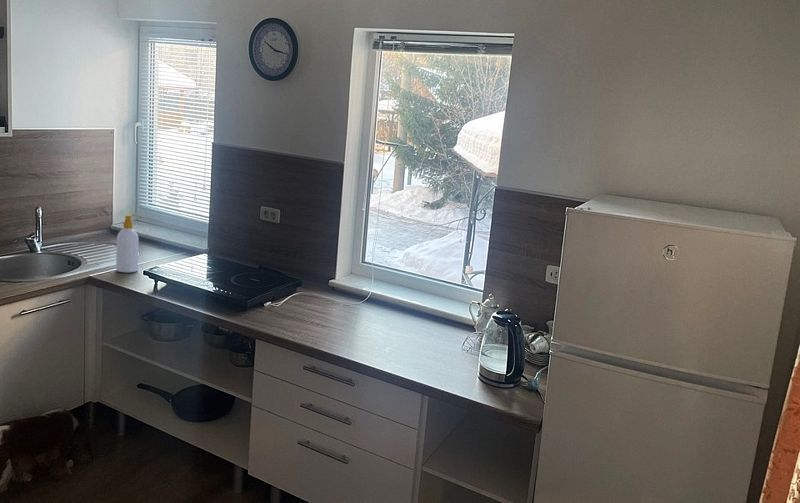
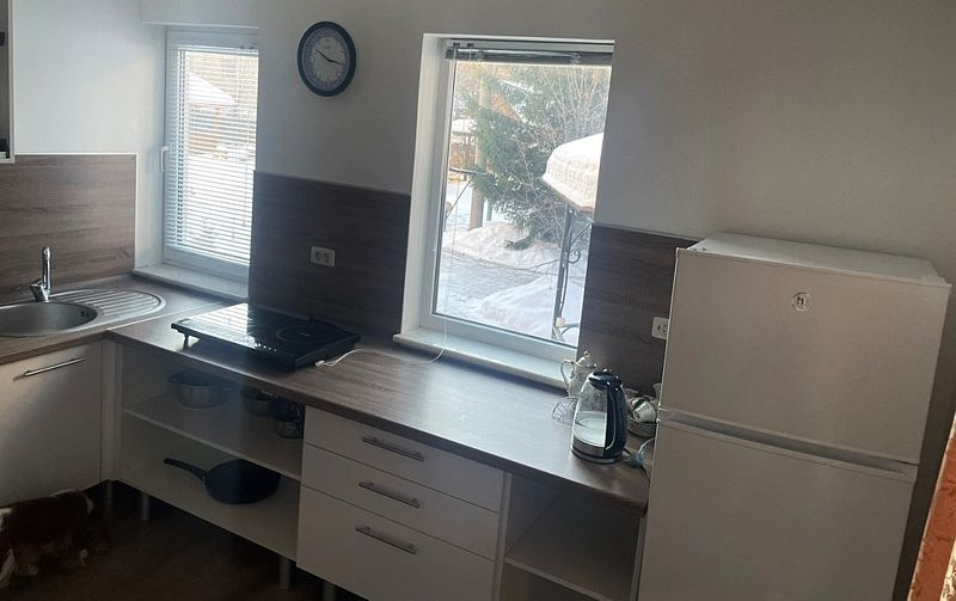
- soap bottle [115,214,140,273]
